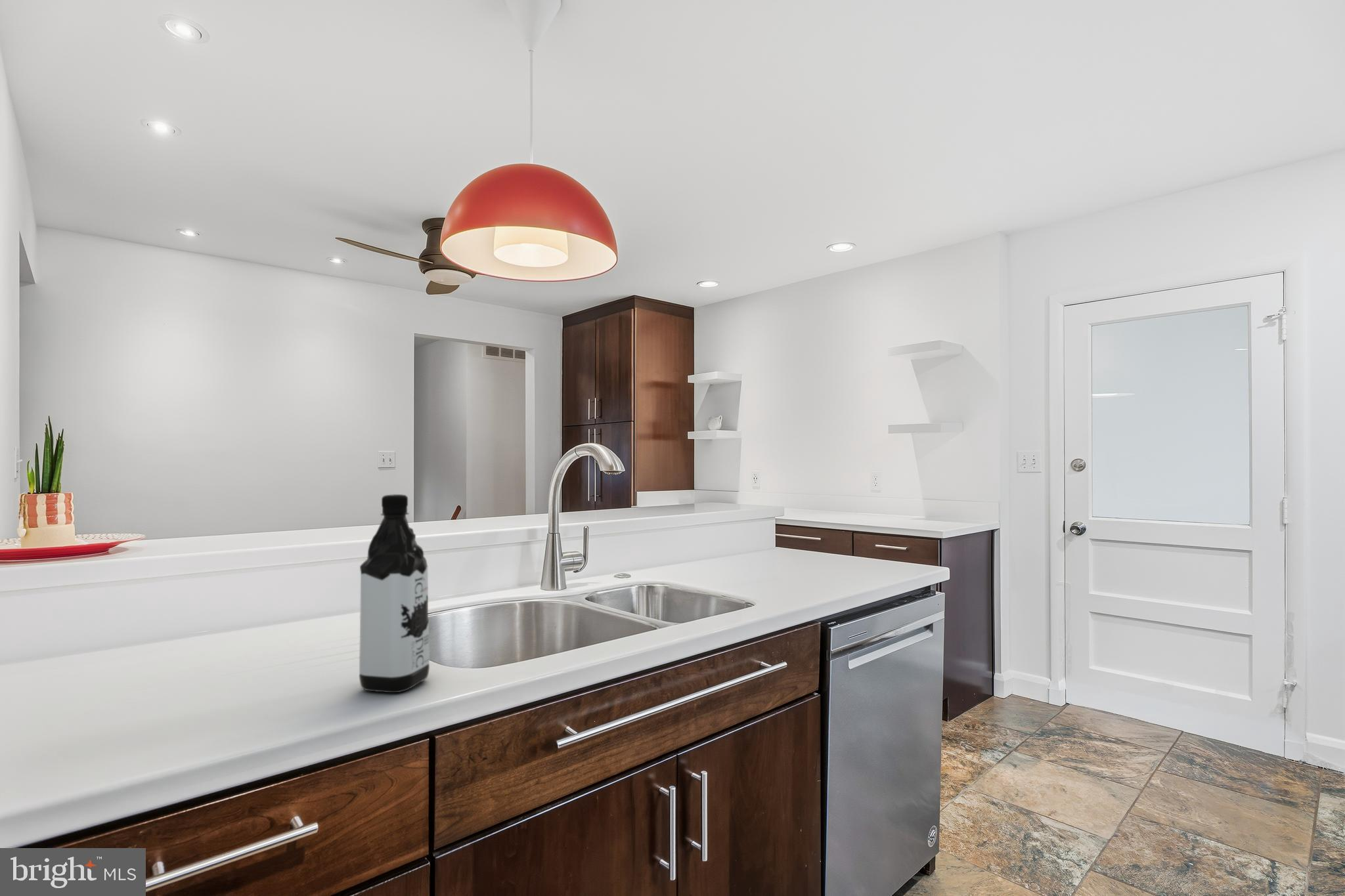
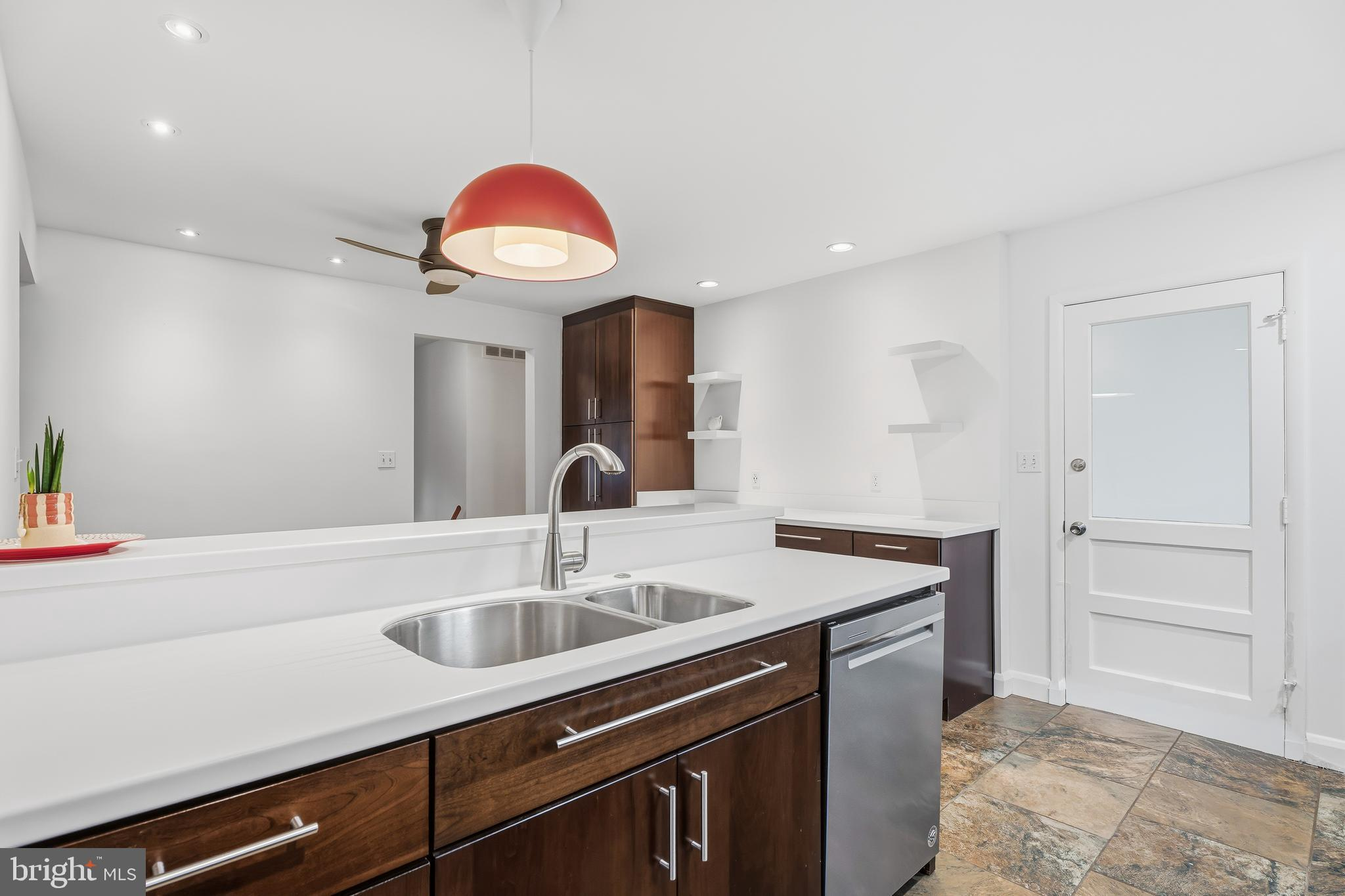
- water bottle [359,494,430,693]
